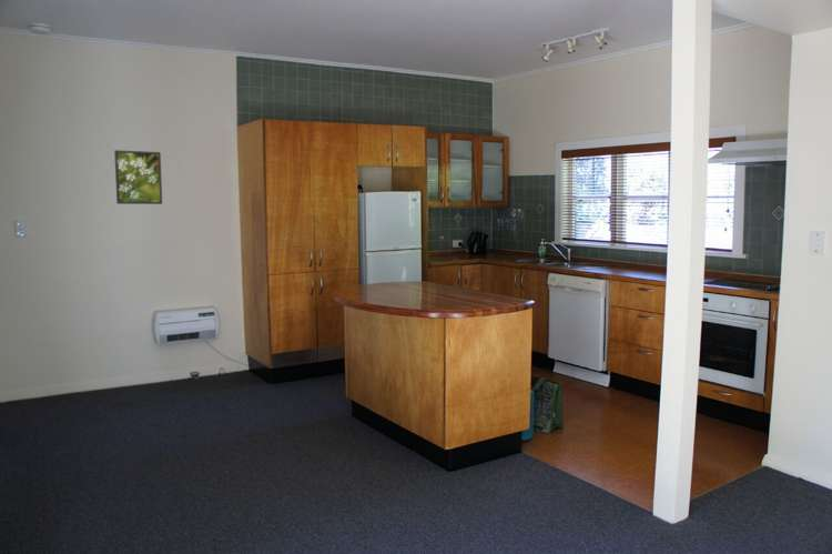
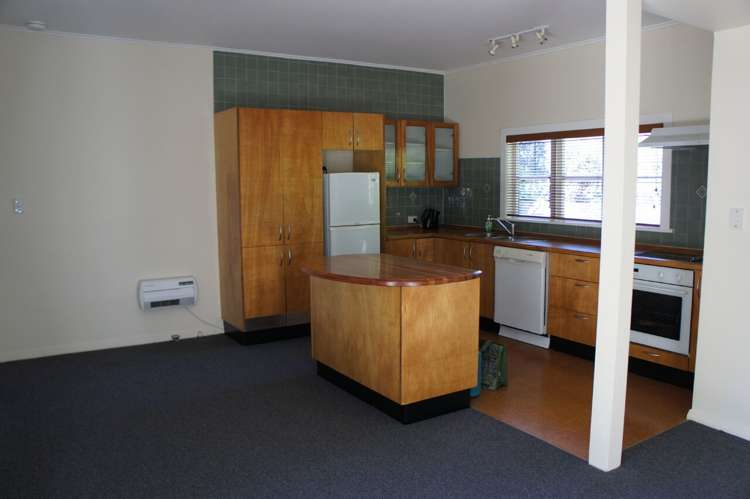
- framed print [113,149,163,205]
